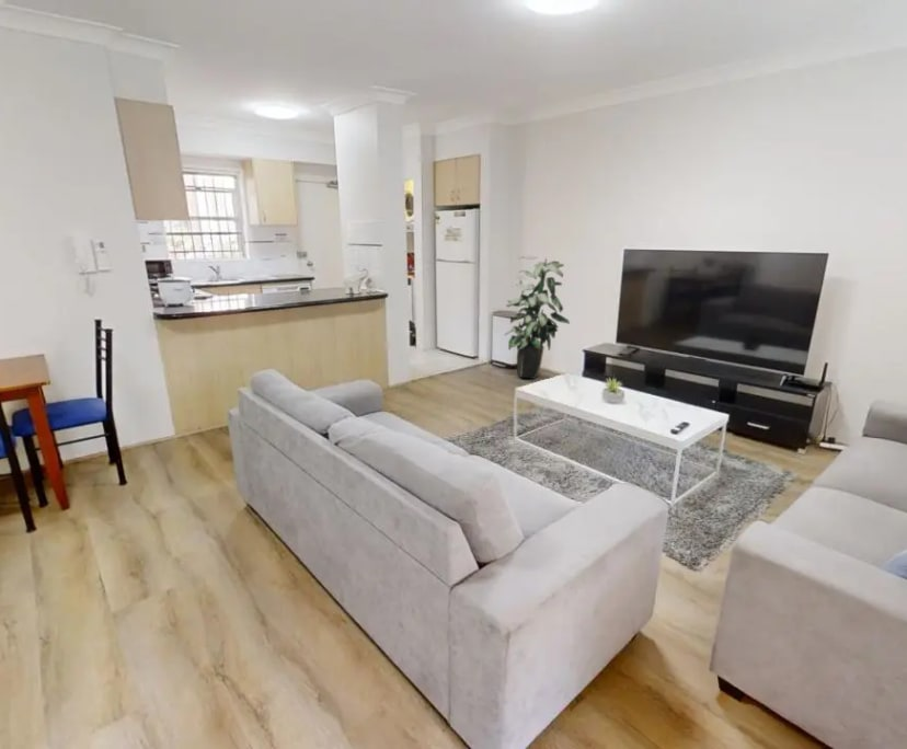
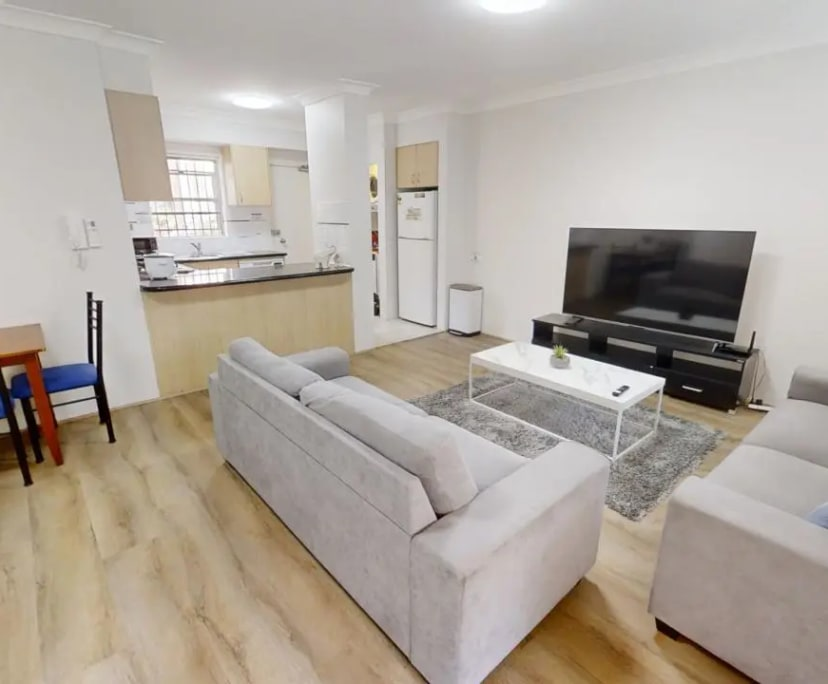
- indoor plant [504,254,571,380]
